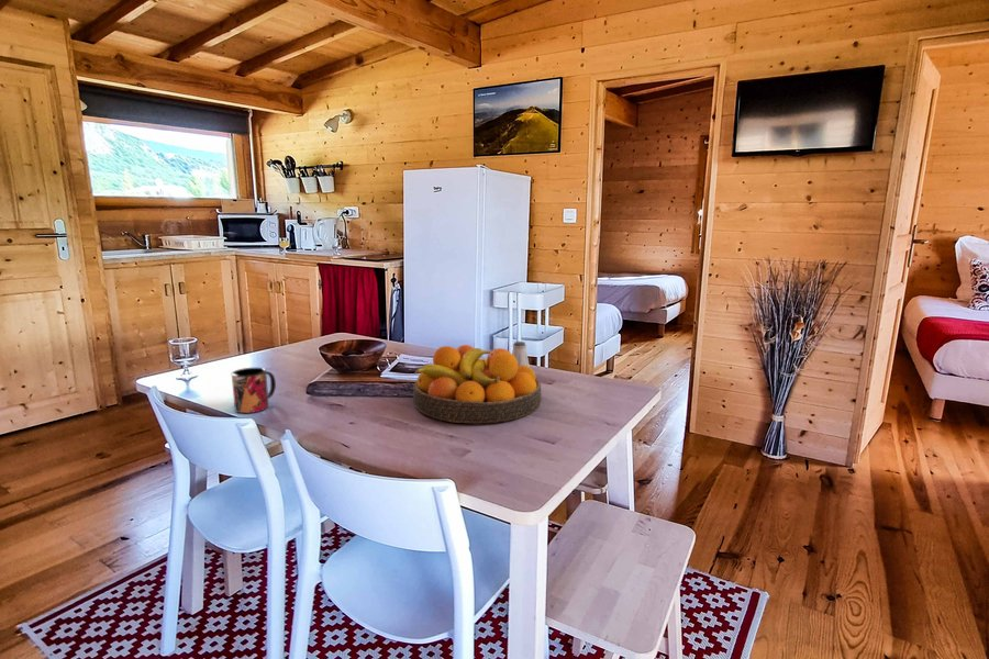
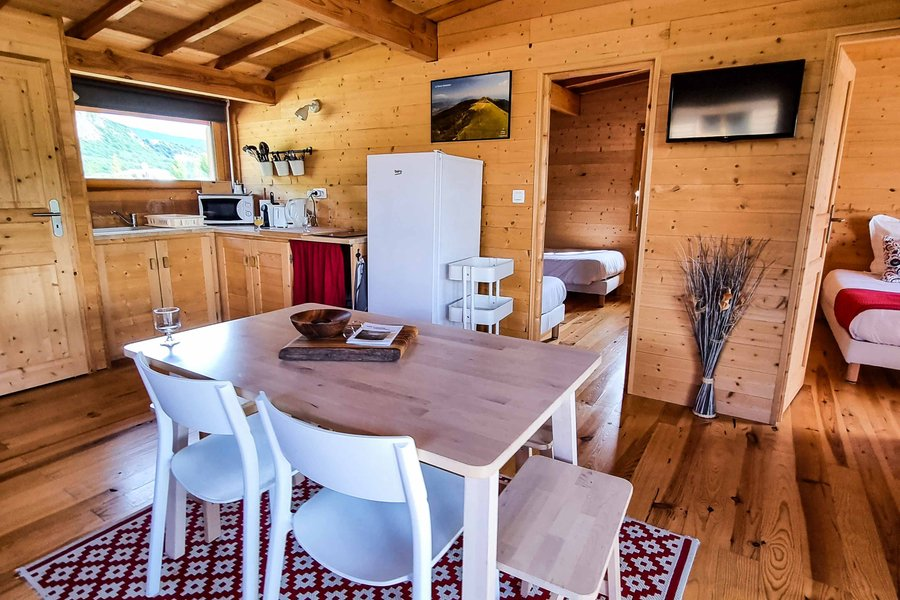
- saltshaker [511,340,531,368]
- mug [231,367,277,414]
- fruit bowl [412,344,542,424]
